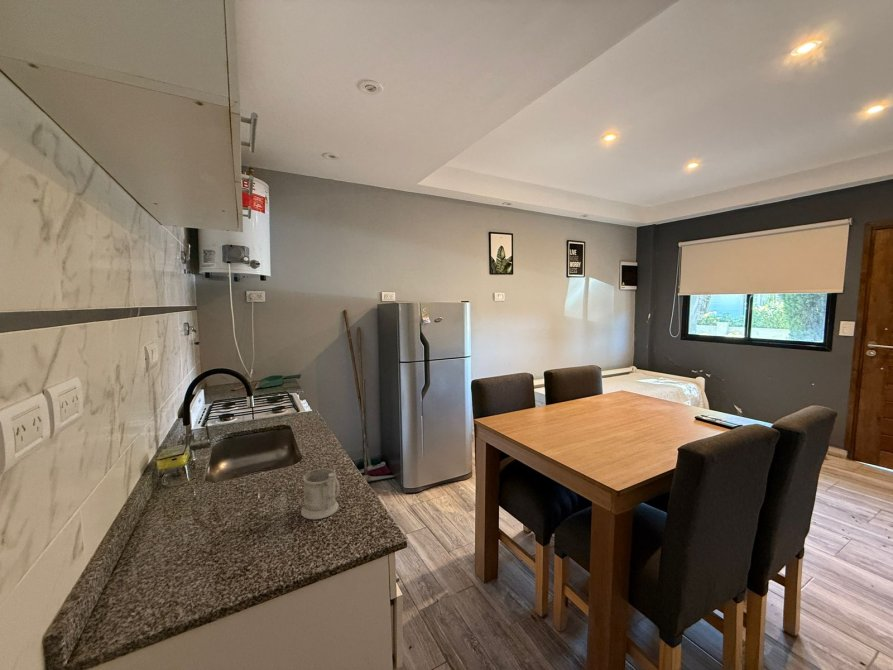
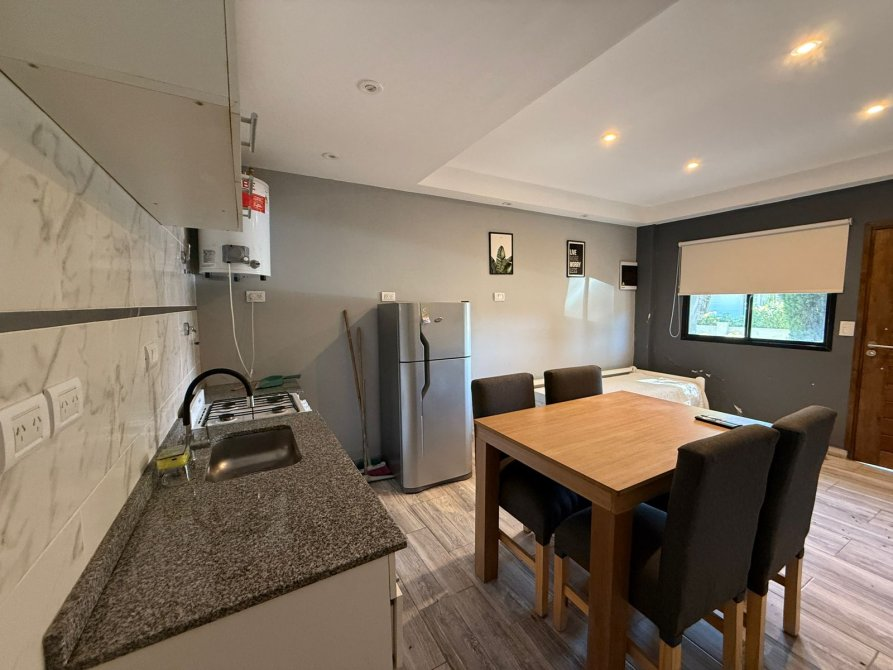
- mug [300,468,341,520]
